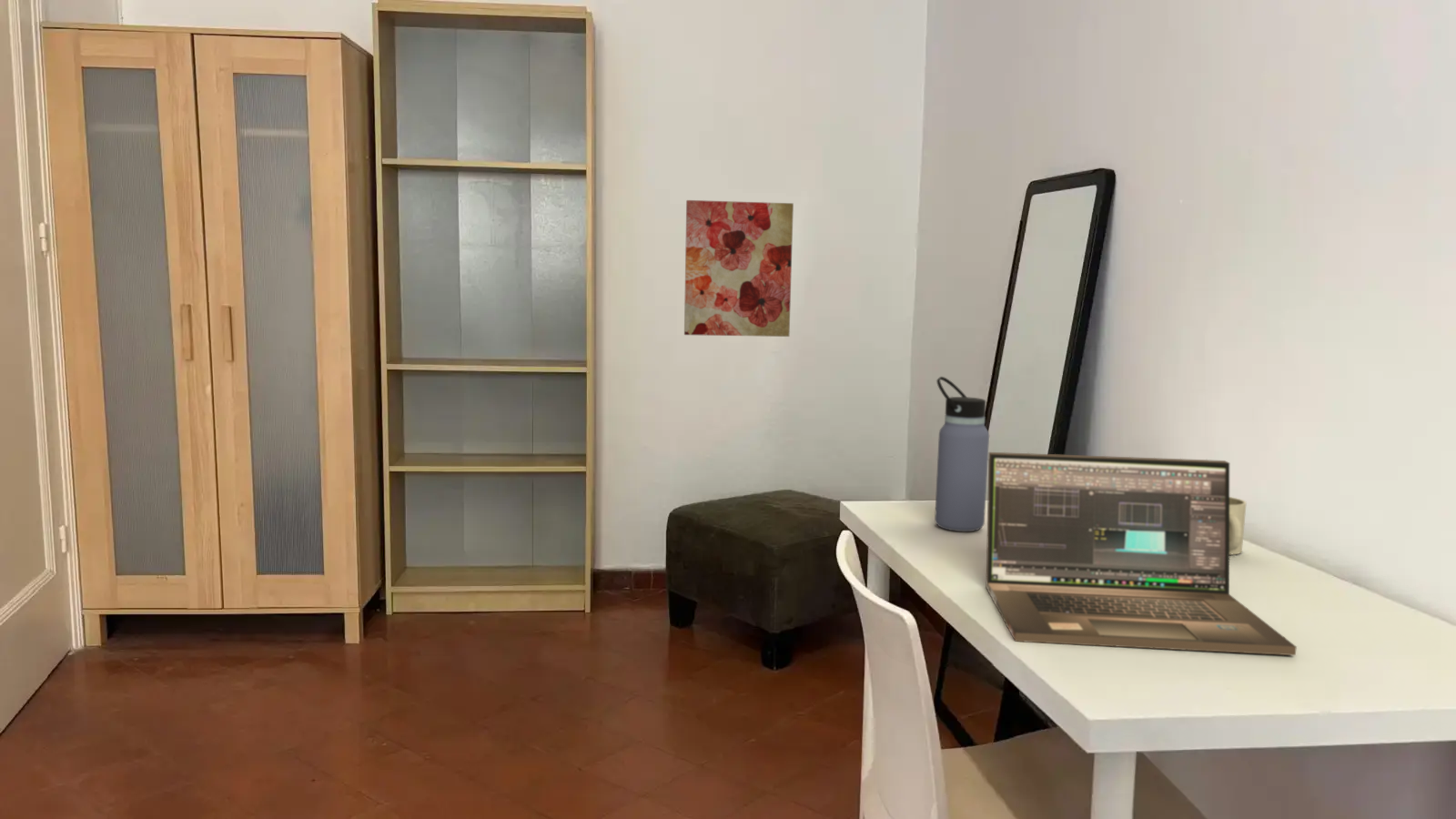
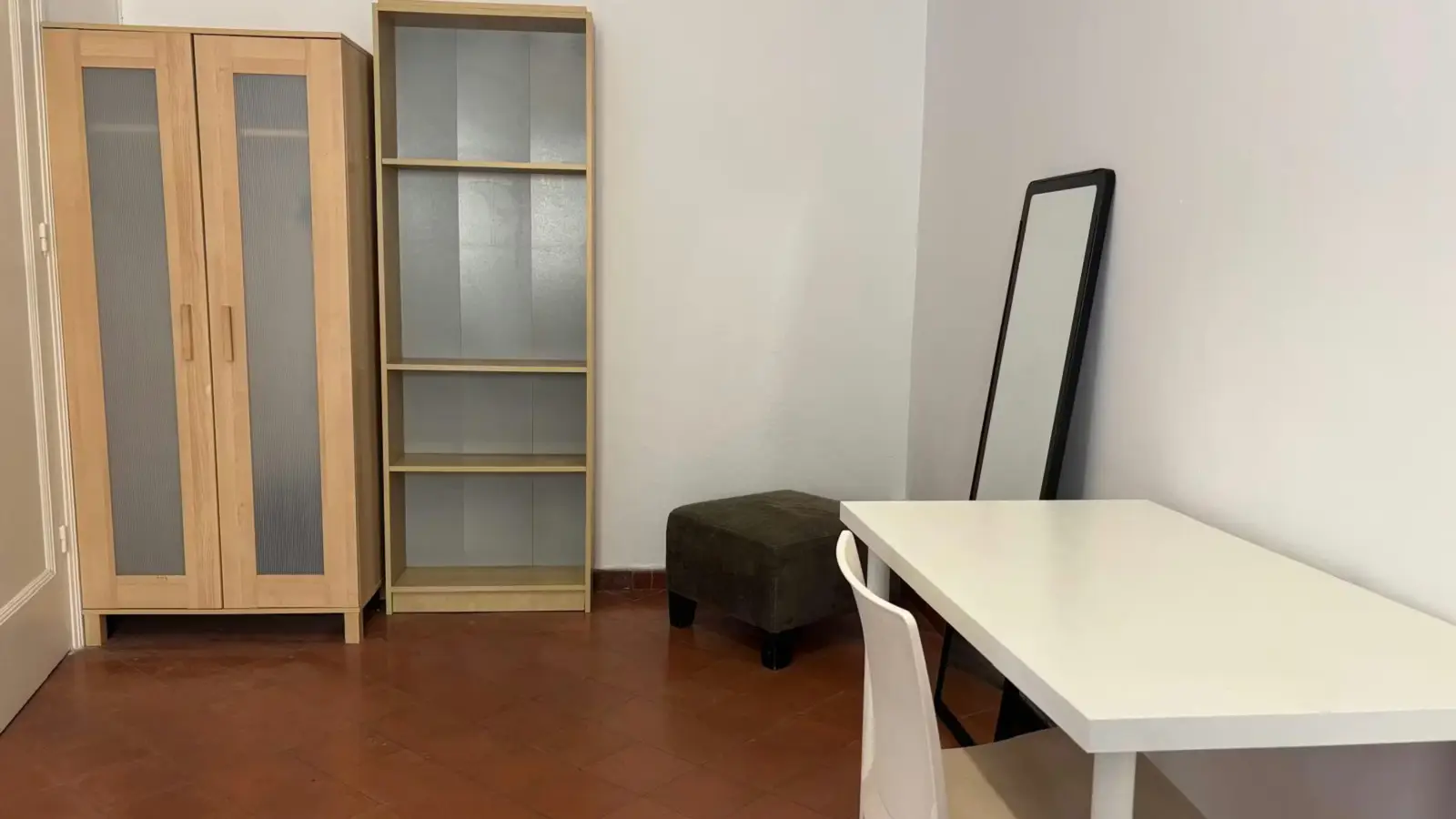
- water bottle [934,376,990,532]
- mug [1229,496,1248,555]
- laptop [985,451,1298,656]
- wall art [683,199,794,338]
